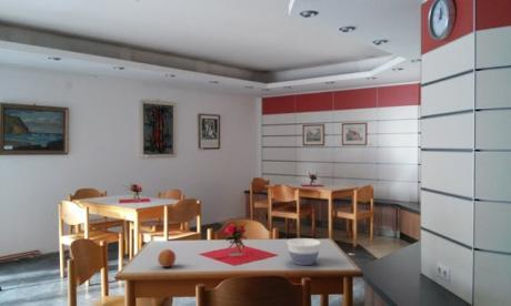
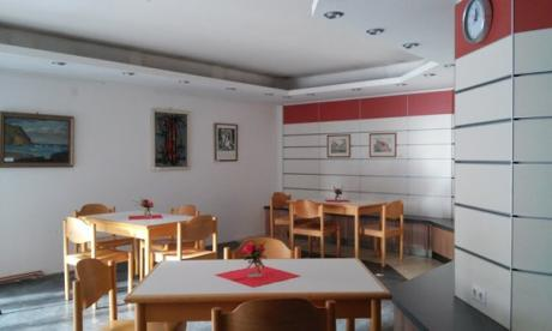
- bowl [287,237,322,266]
- apple [157,248,177,268]
